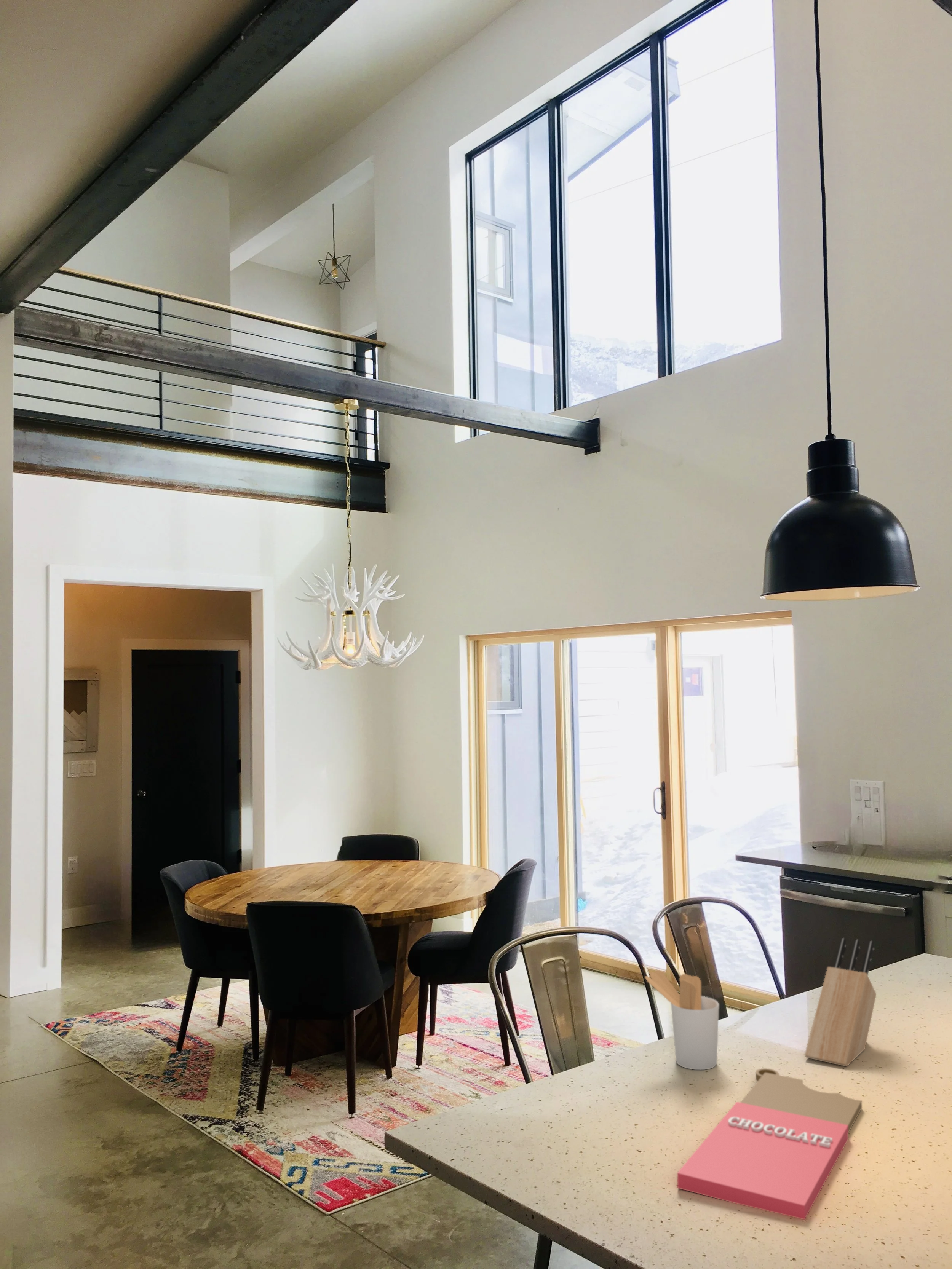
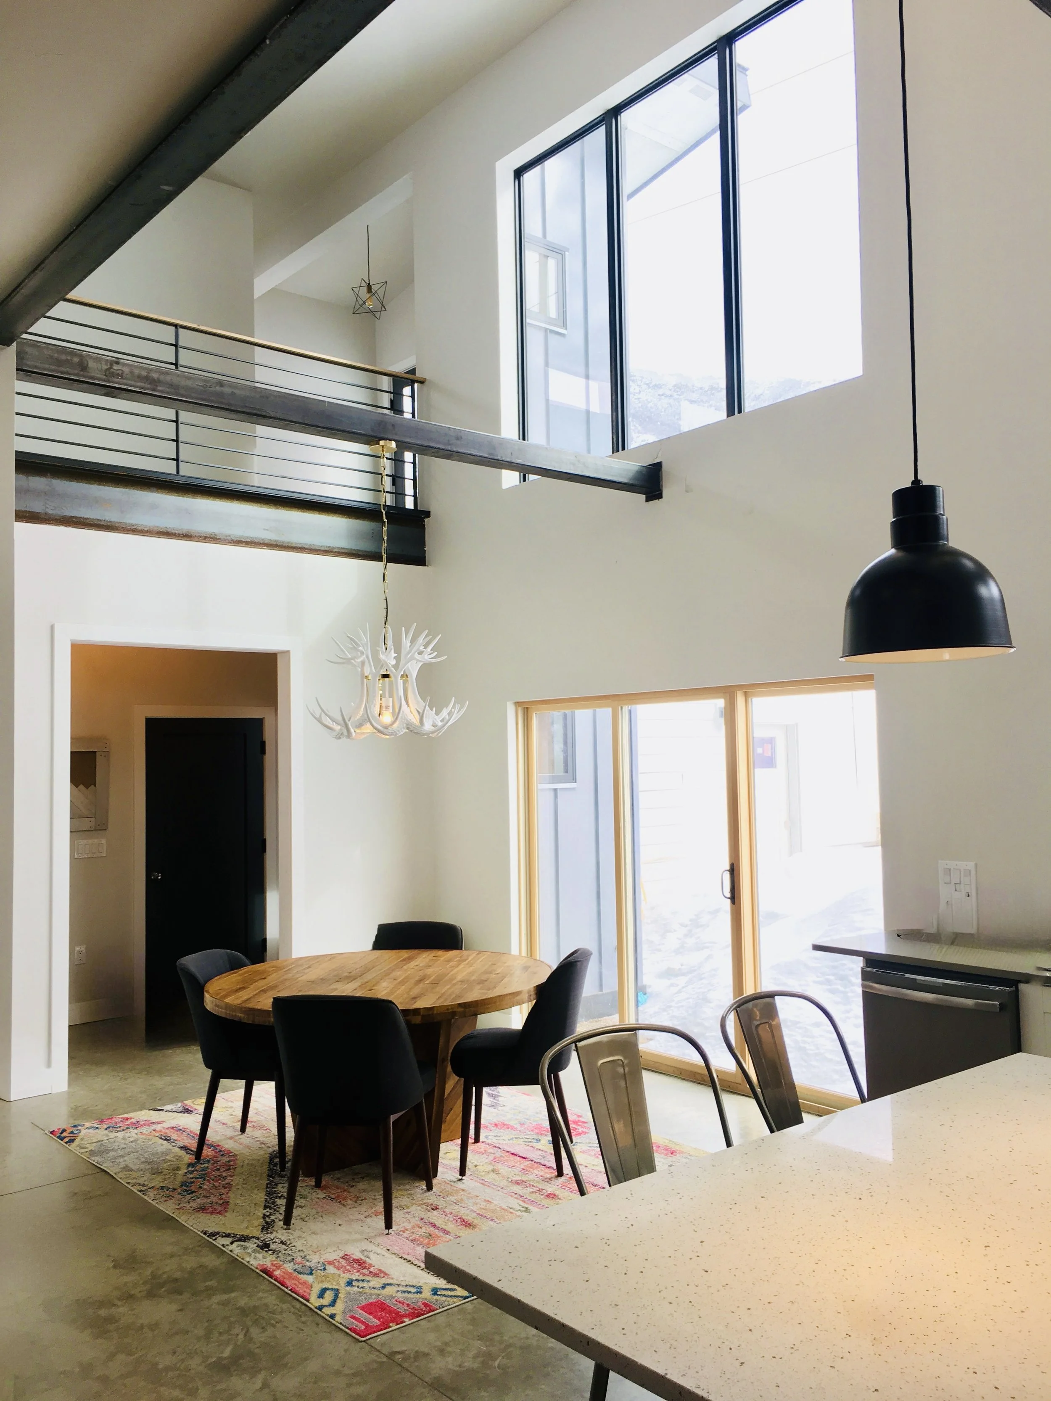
- knife block [804,937,877,1067]
- utensil holder [645,969,719,1070]
- cutting board [677,1068,862,1220]
